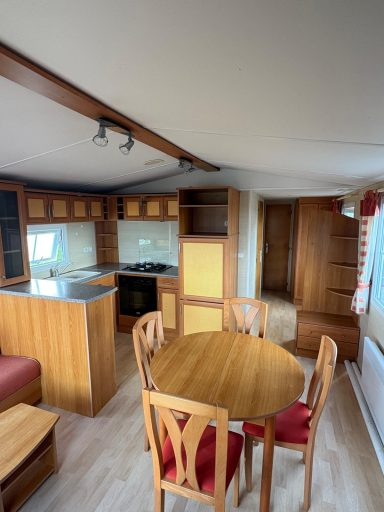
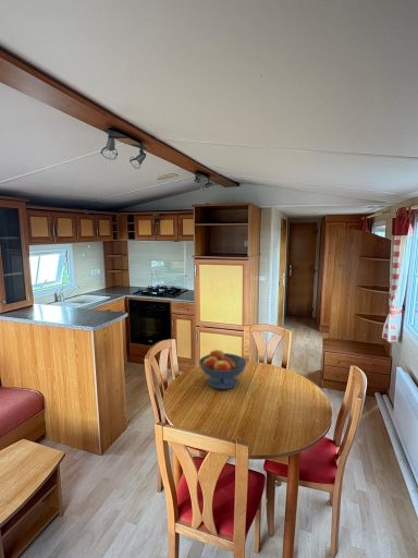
+ fruit bowl [198,349,248,390]
